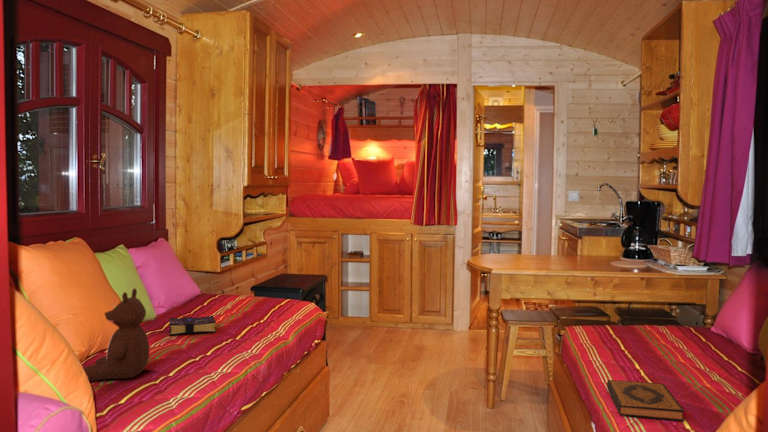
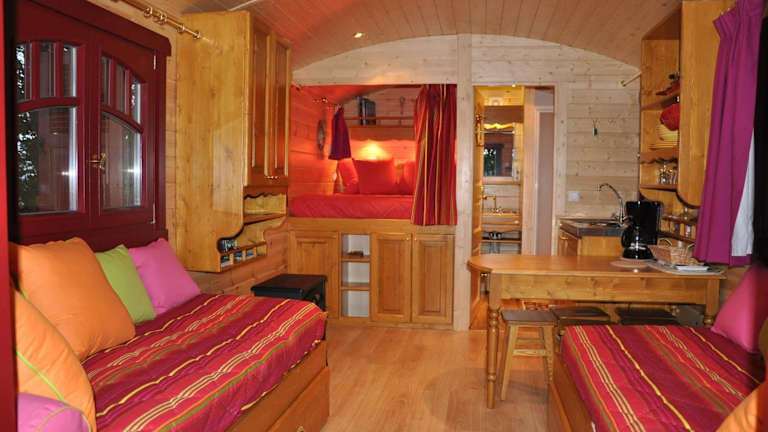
- hardback book [606,379,685,422]
- stuffed animal [83,287,150,382]
- book [169,315,217,336]
